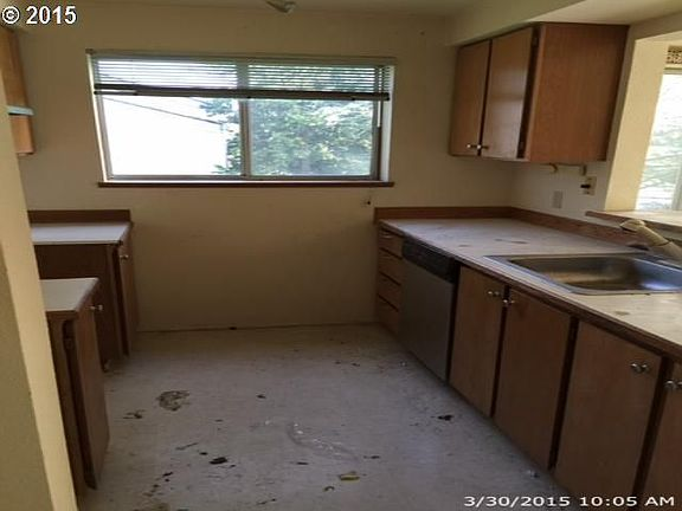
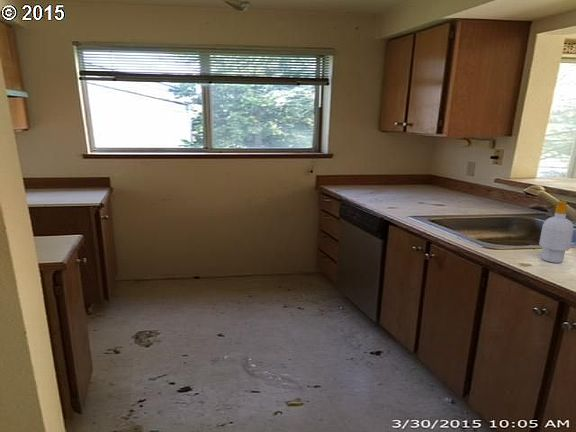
+ soap bottle [538,200,575,264]
